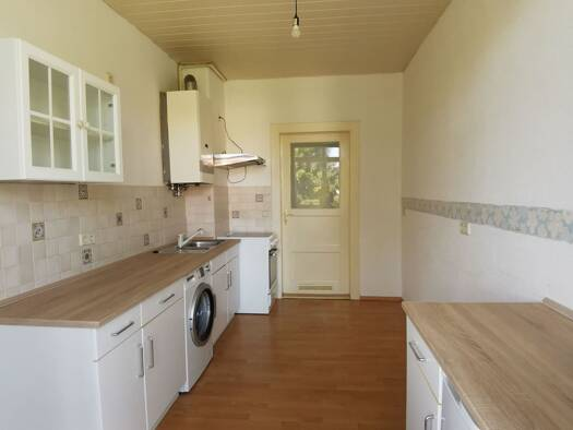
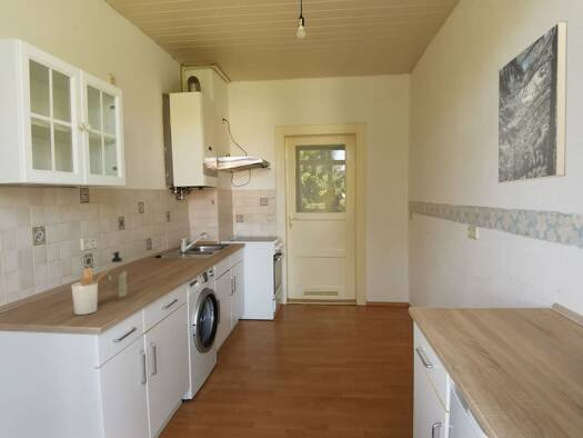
+ utensil holder [70,267,111,316]
+ soap dispenser [107,250,128,299]
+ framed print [496,20,569,185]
